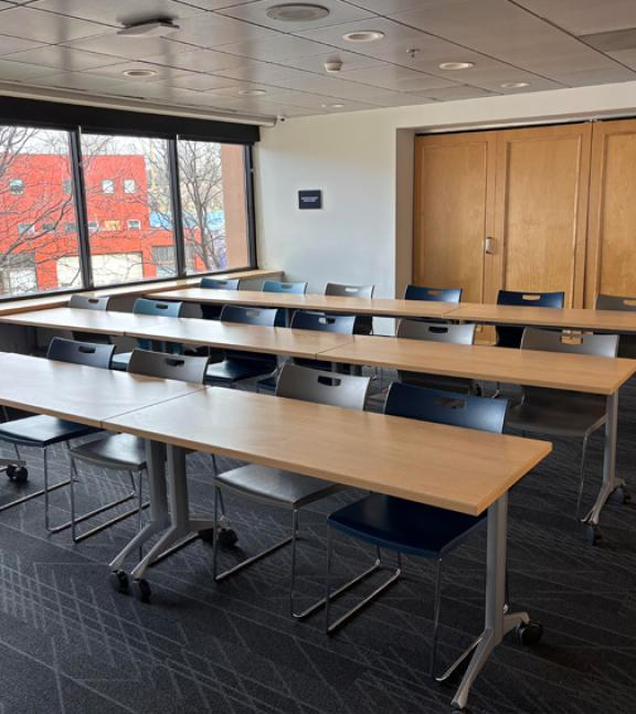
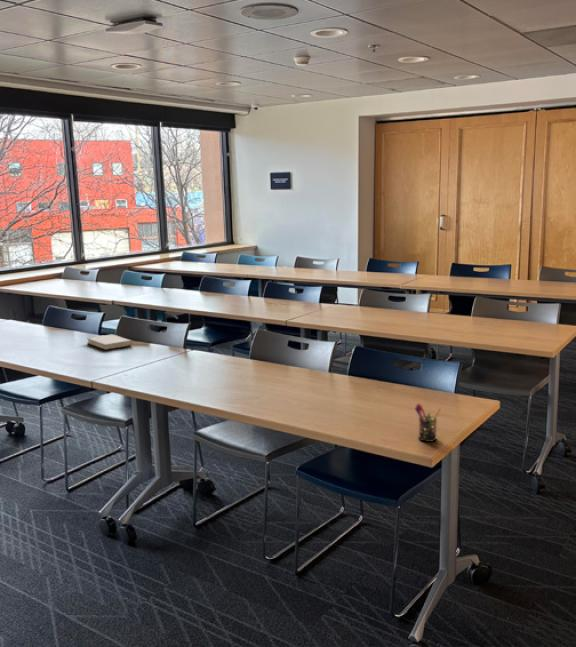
+ pen holder [414,402,442,443]
+ book [86,333,133,351]
